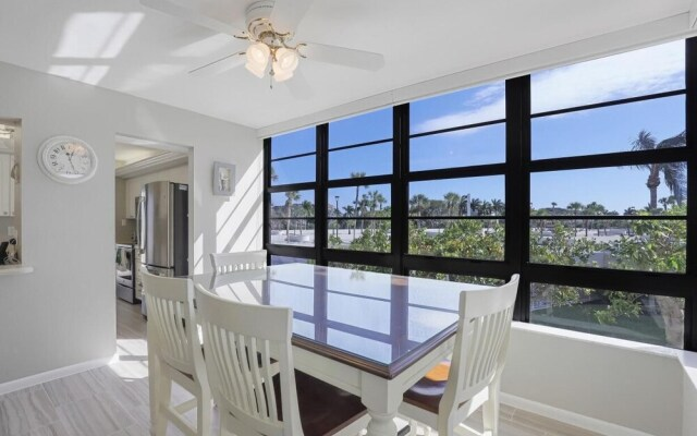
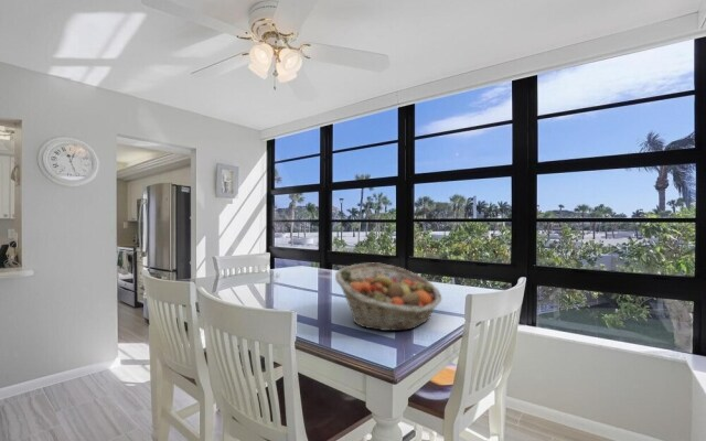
+ fruit basket [334,262,442,332]
